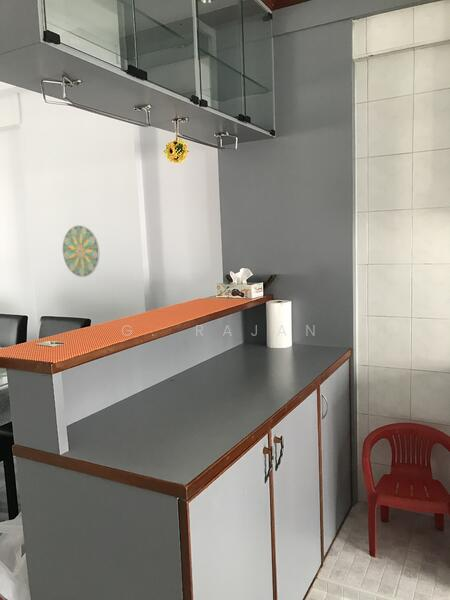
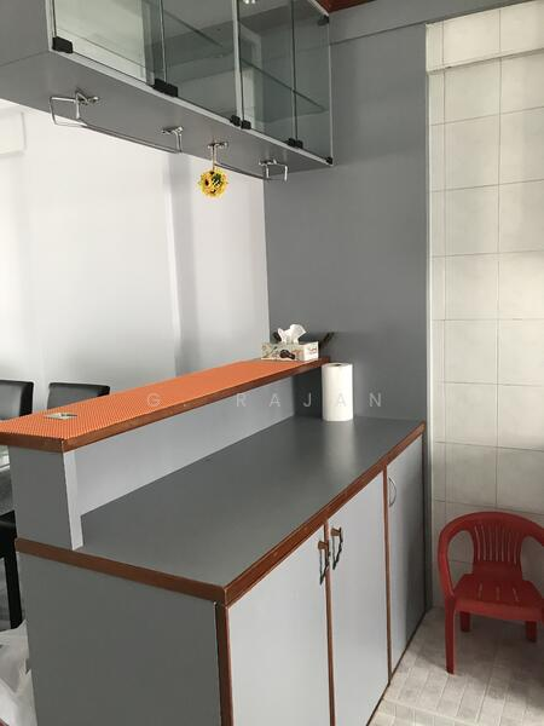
- decorative plate [61,224,100,278]
